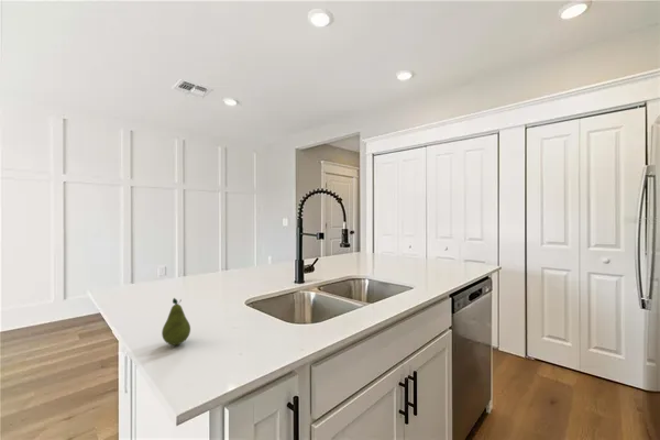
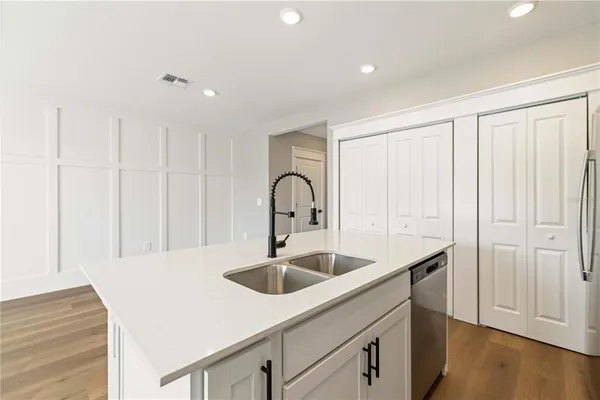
- fruit [161,297,191,346]
